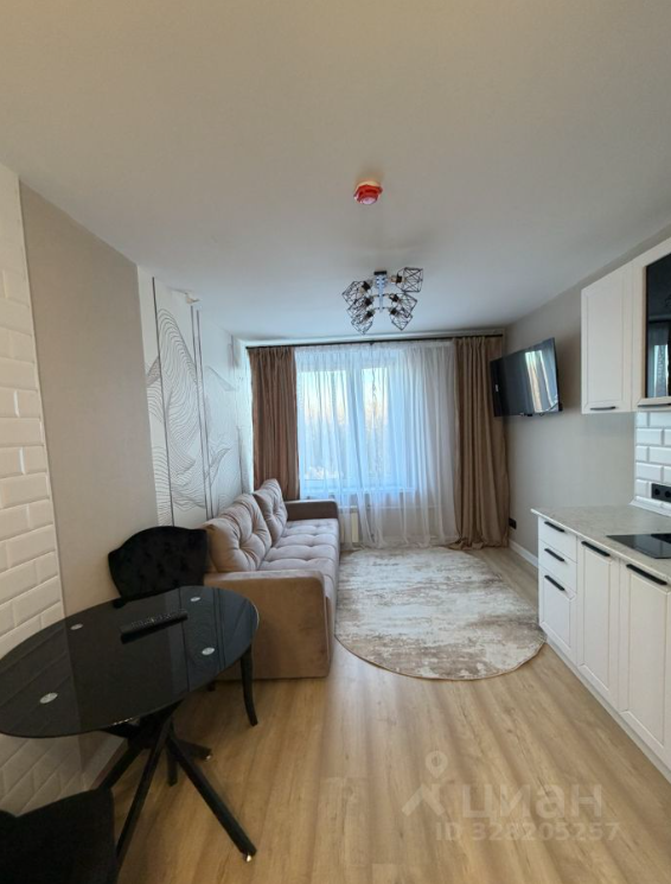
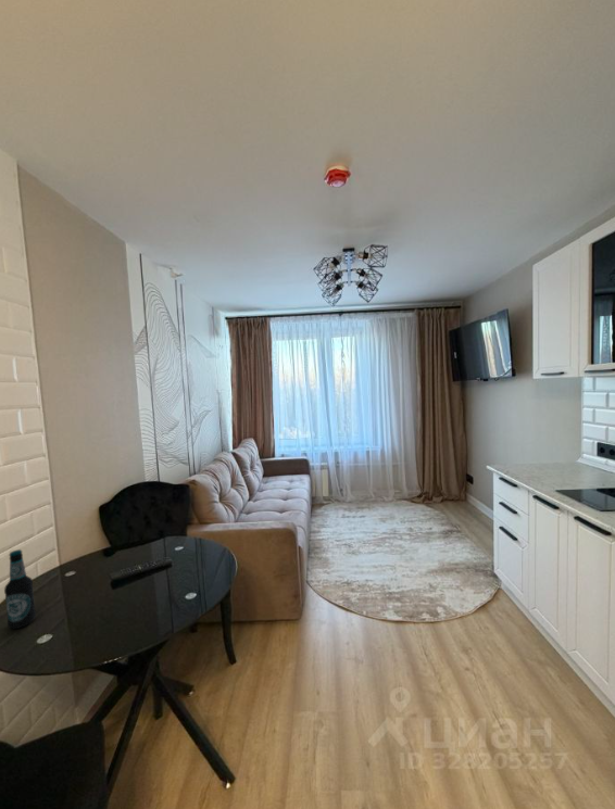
+ bottle [3,548,37,630]
